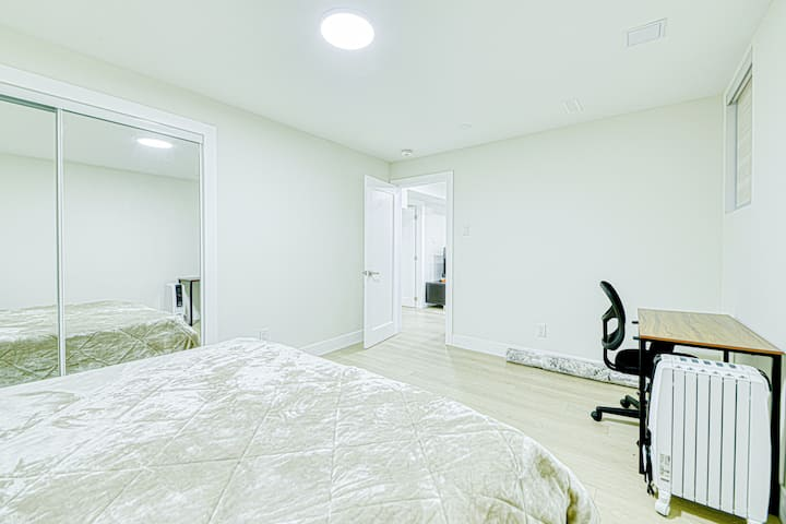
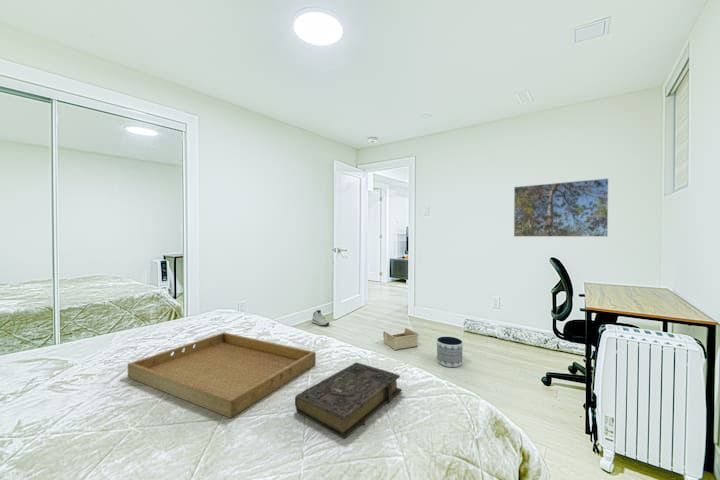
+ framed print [513,177,609,238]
+ planter [436,336,463,368]
+ sneaker [311,309,330,327]
+ storage bin [382,327,420,351]
+ tray [127,332,317,419]
+ book [294,361,403,440]
